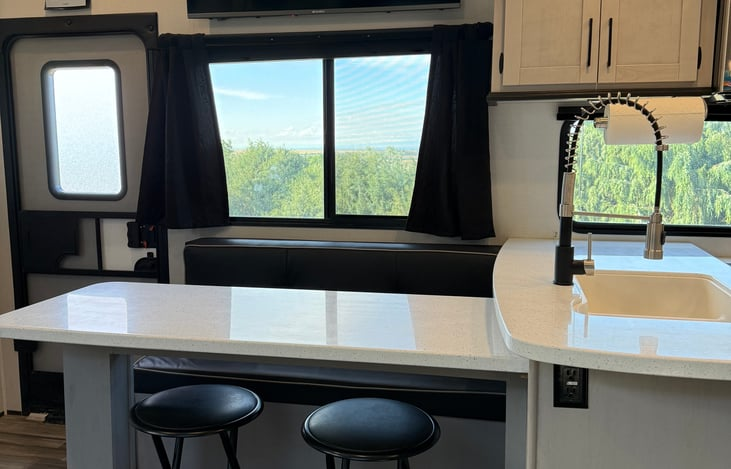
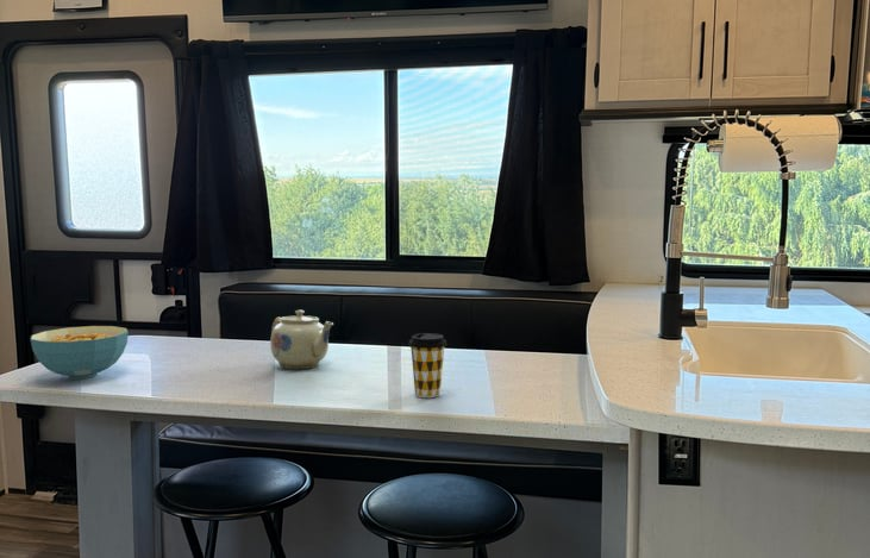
+ cereal bowl [30,325,130,381]
+ coffee cup [407,332,449,399]
+ teapot [269,309,334,370]
